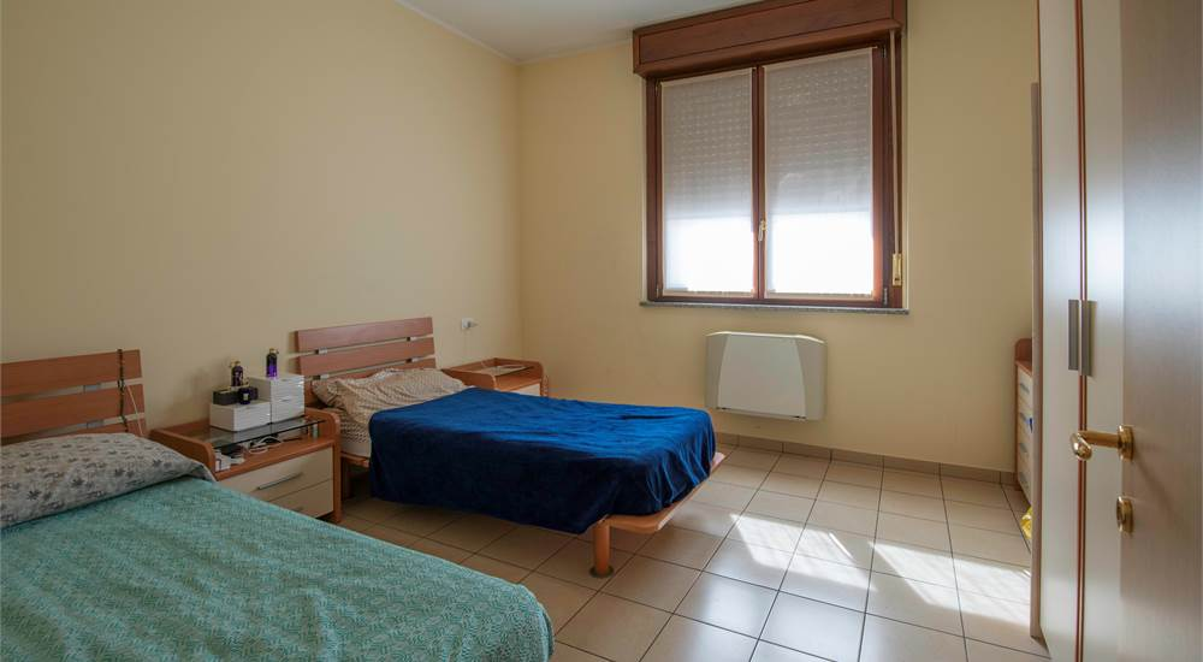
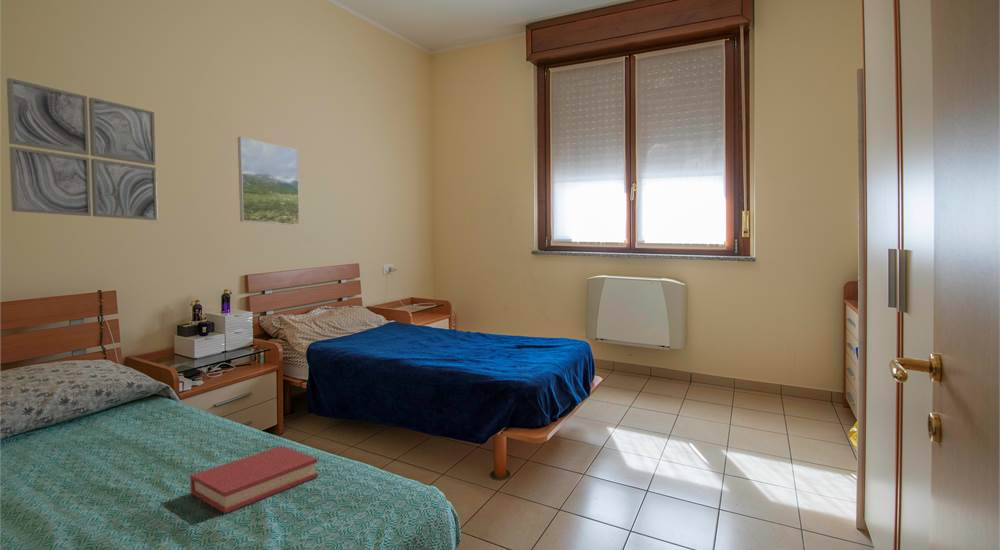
+ wall art [6,77,159,221]
+ hardback book [189,445,319,514]
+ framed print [237,136,301,226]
